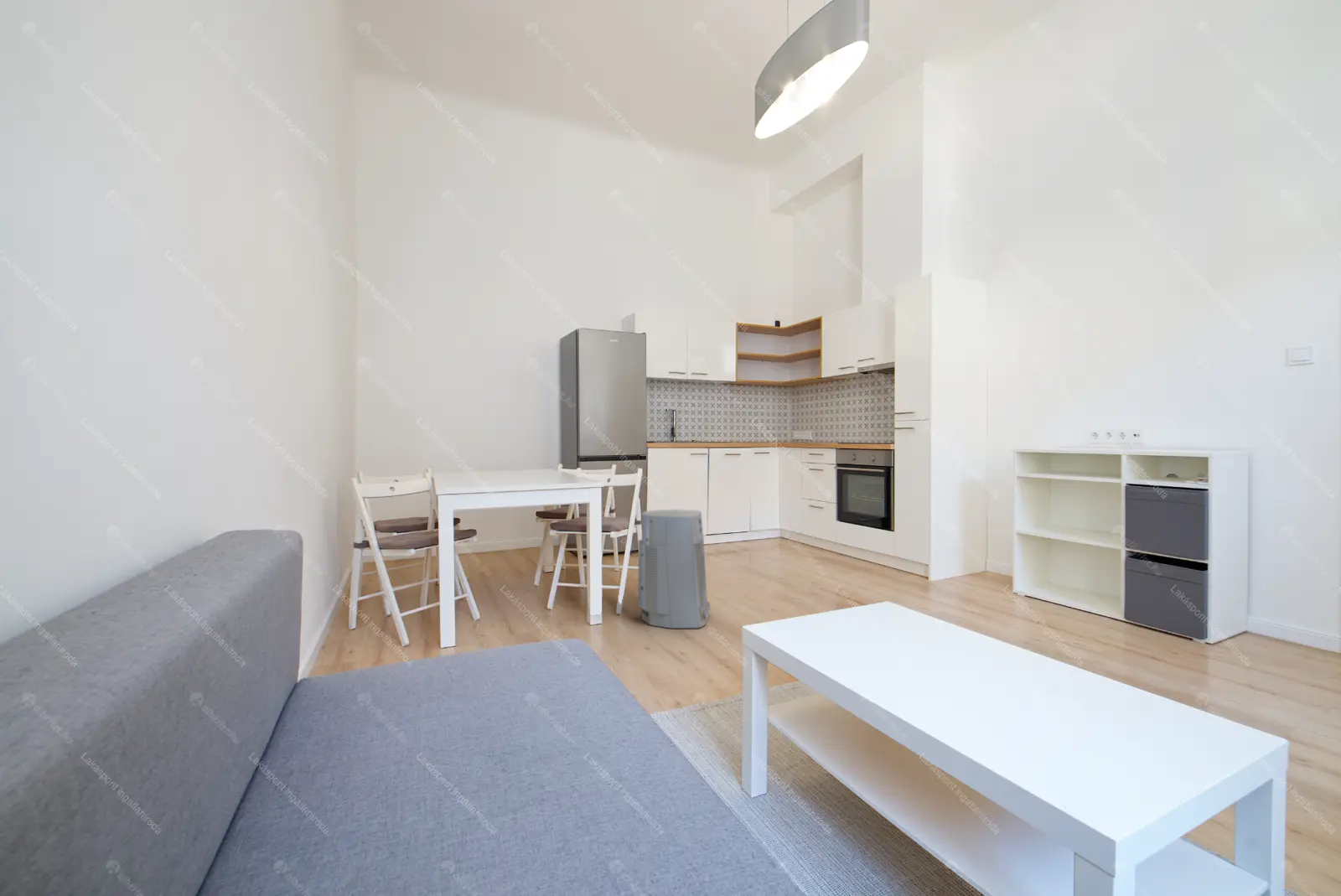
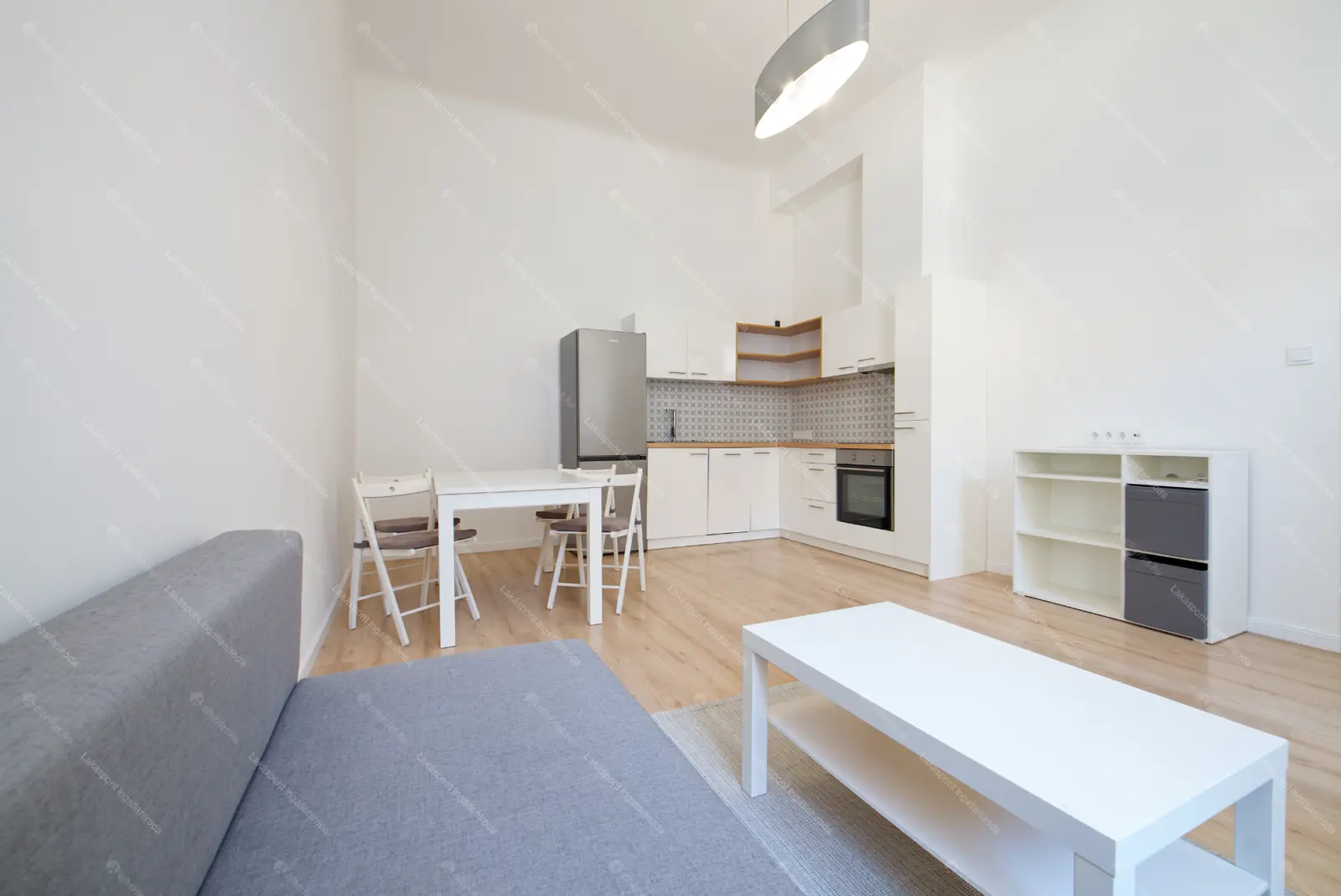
- air purifier [638,509,712,629]
